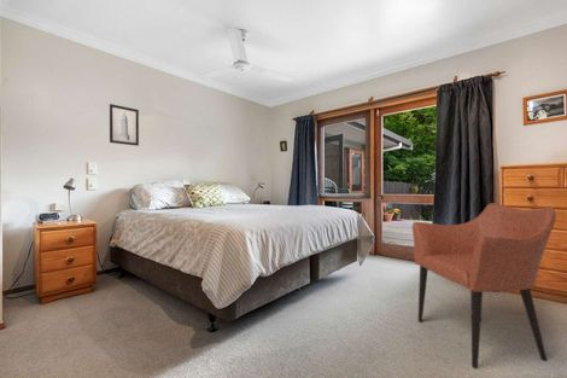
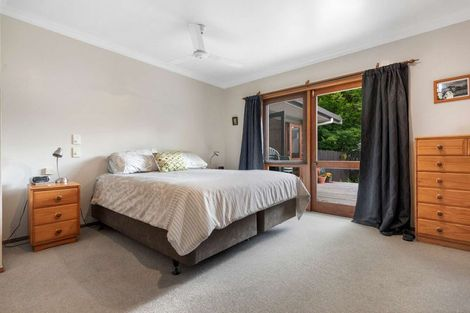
- wall art [109,103,140,147]
- armchair [411,202,557,370]
